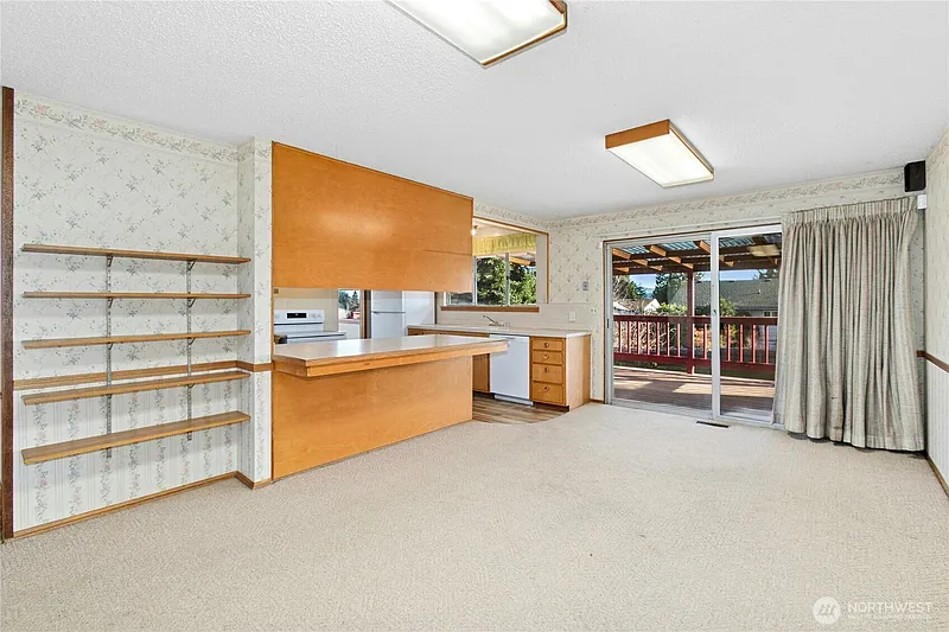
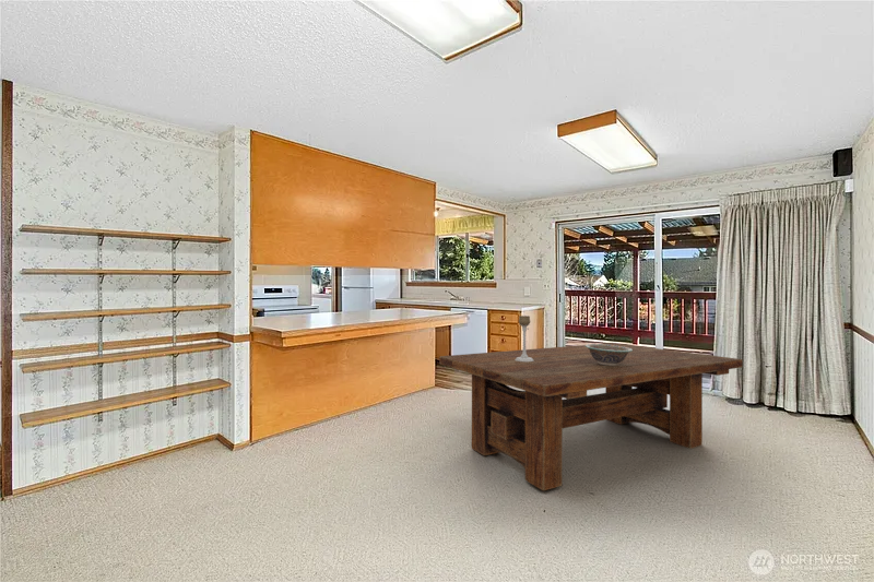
+ candle holder [515,314,533,361]
+ decorative bowl [584,343,633,366]
+ dining table [438,342,743,492]
